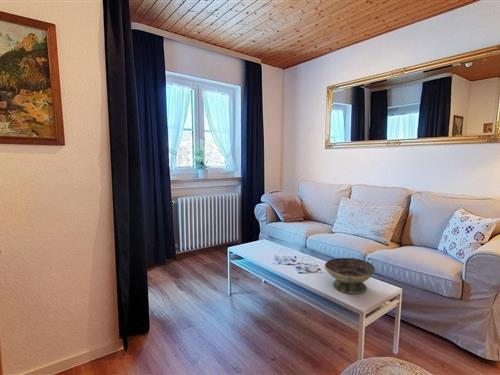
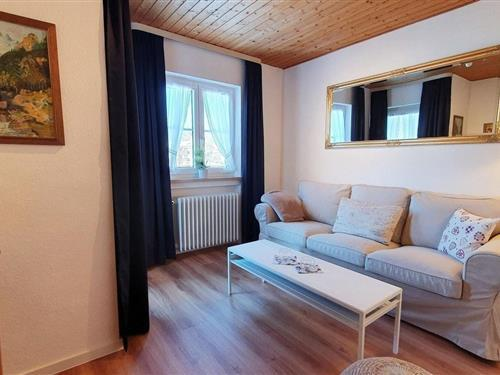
- decorative bowl [324,257,376,295]
